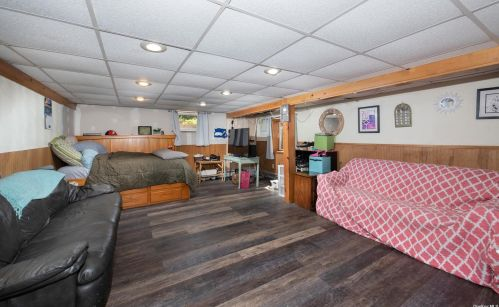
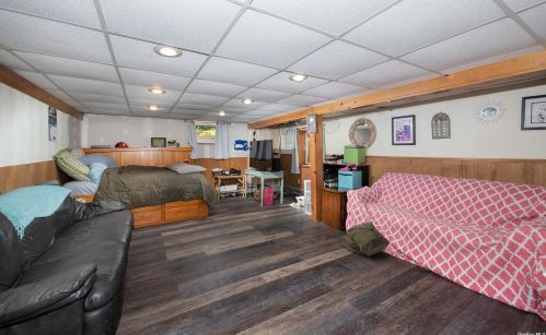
+ backpack [337,222,391,256]
